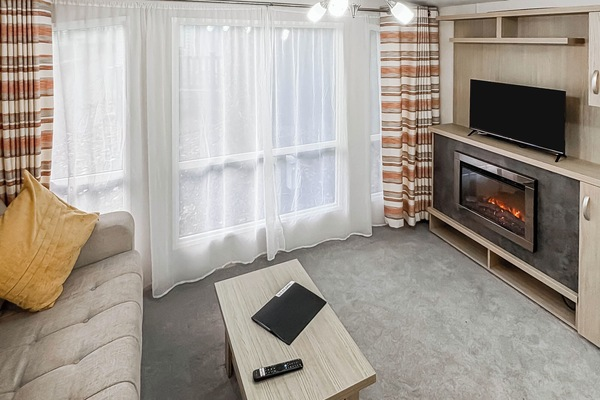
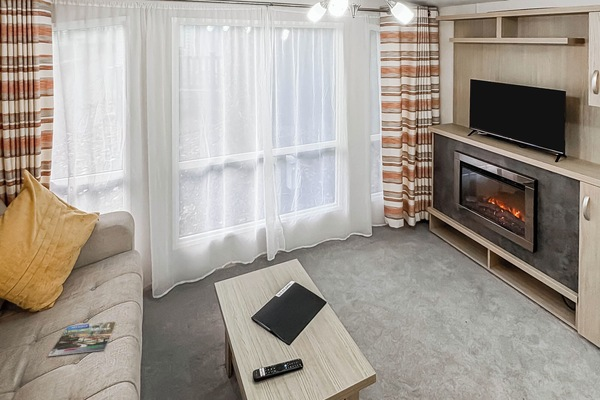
+ magazine [47,320,118,357]
